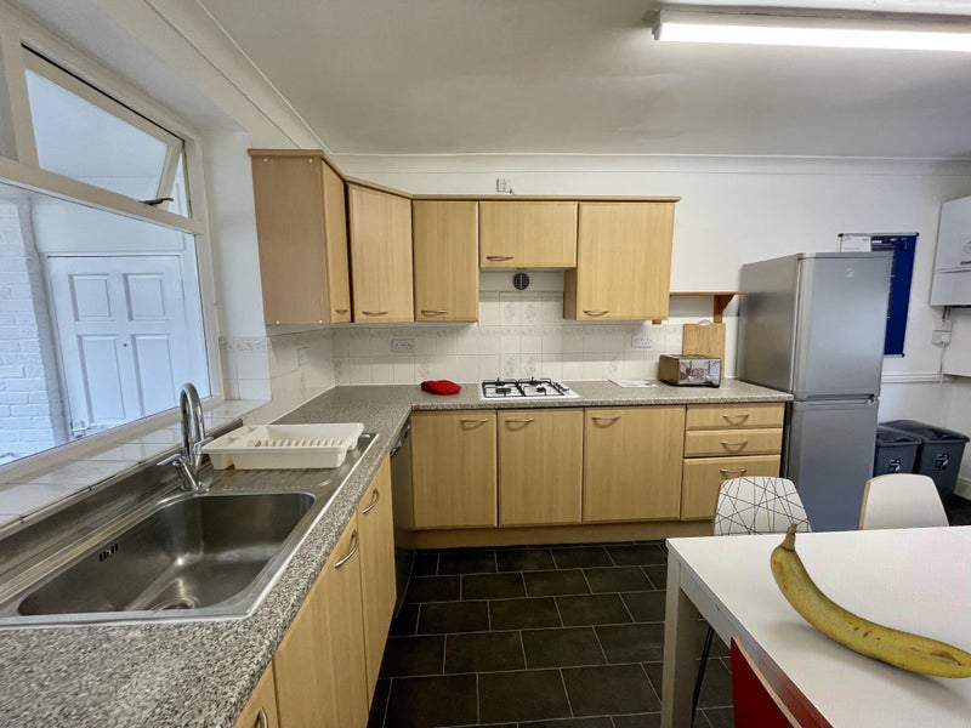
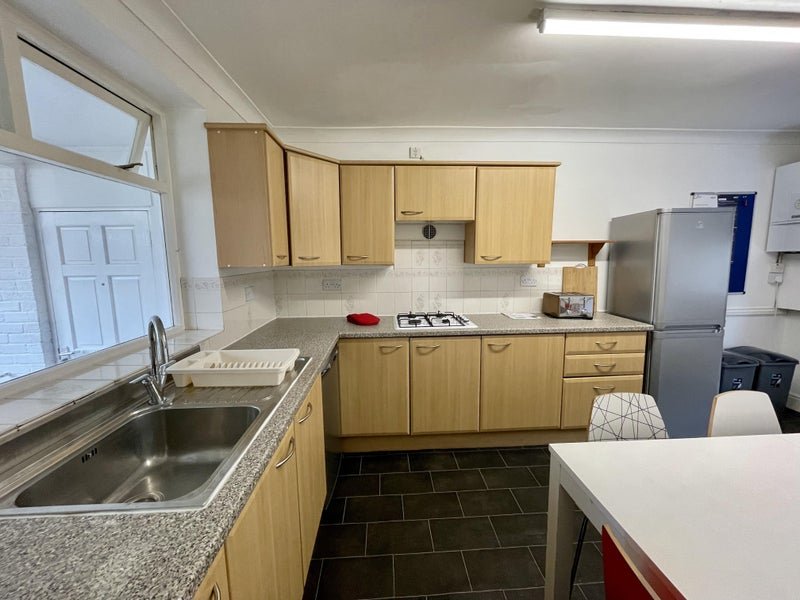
- banana [768,522,971,679]
